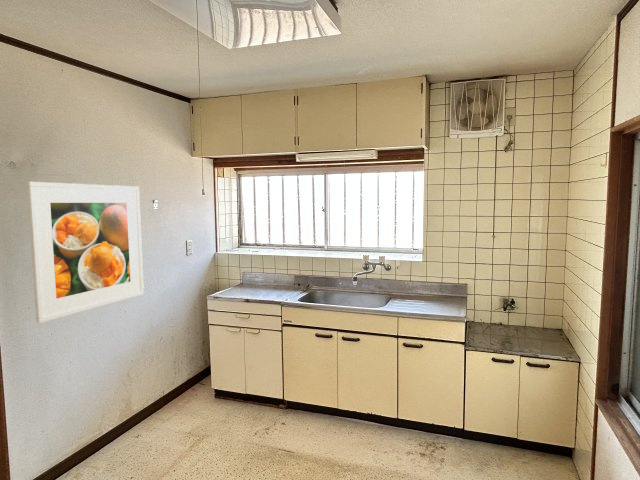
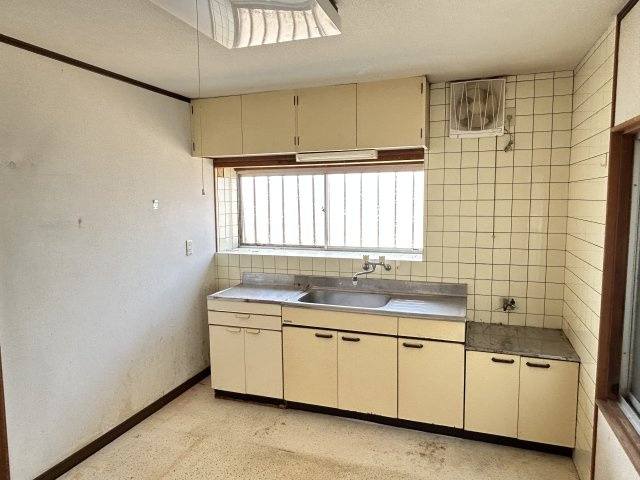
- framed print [26,181,145,324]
